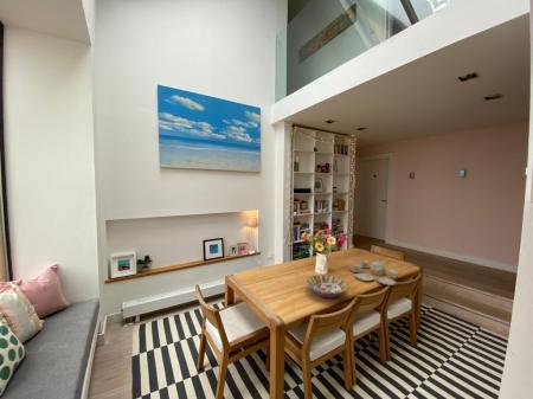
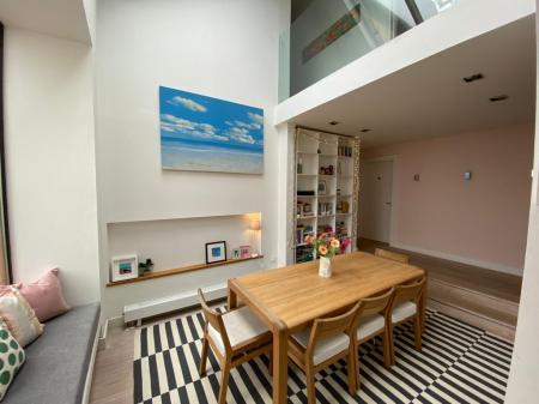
- serving bowl [306,273,349,298]
- chinaware [348,259,400,287]
